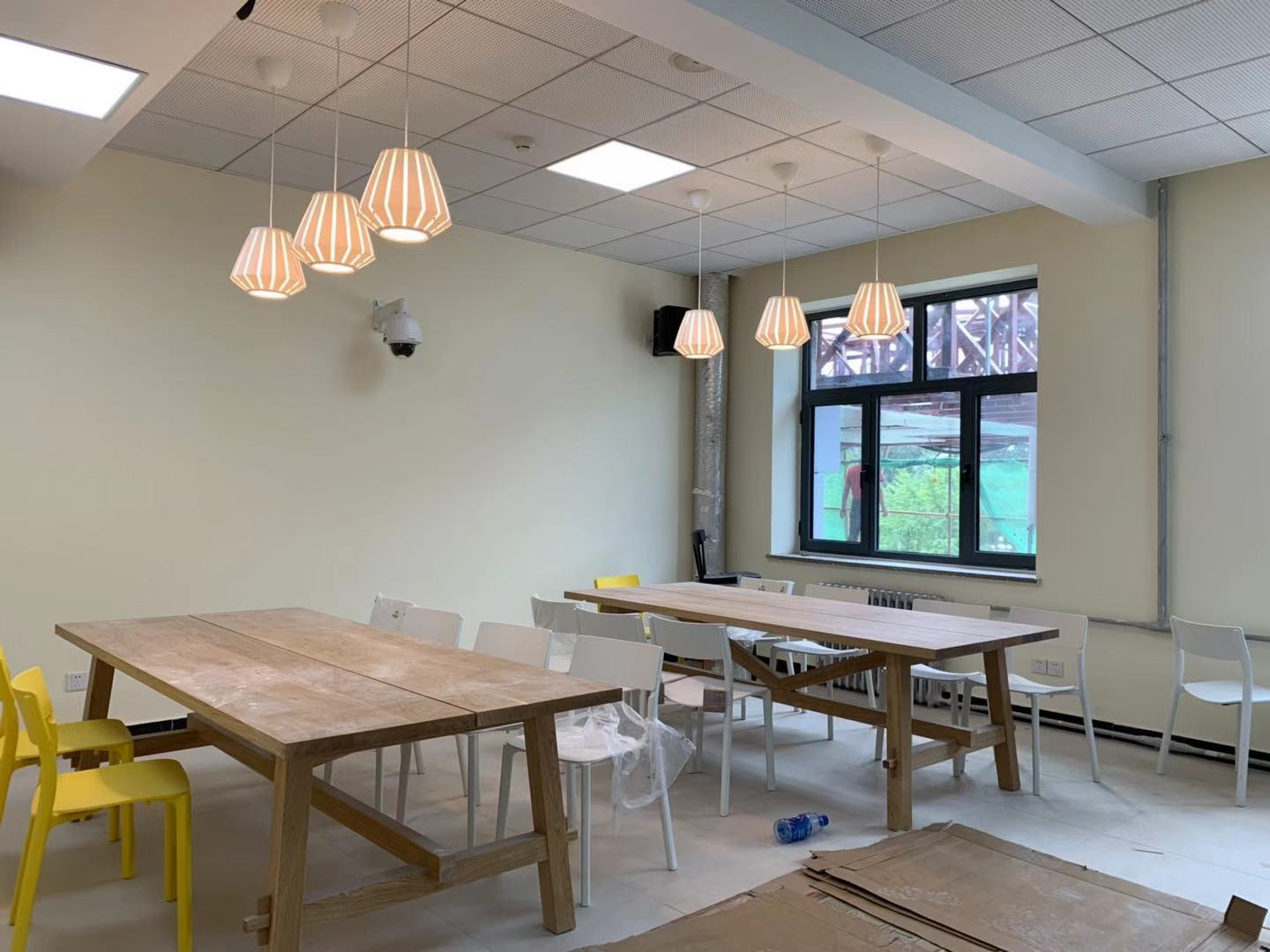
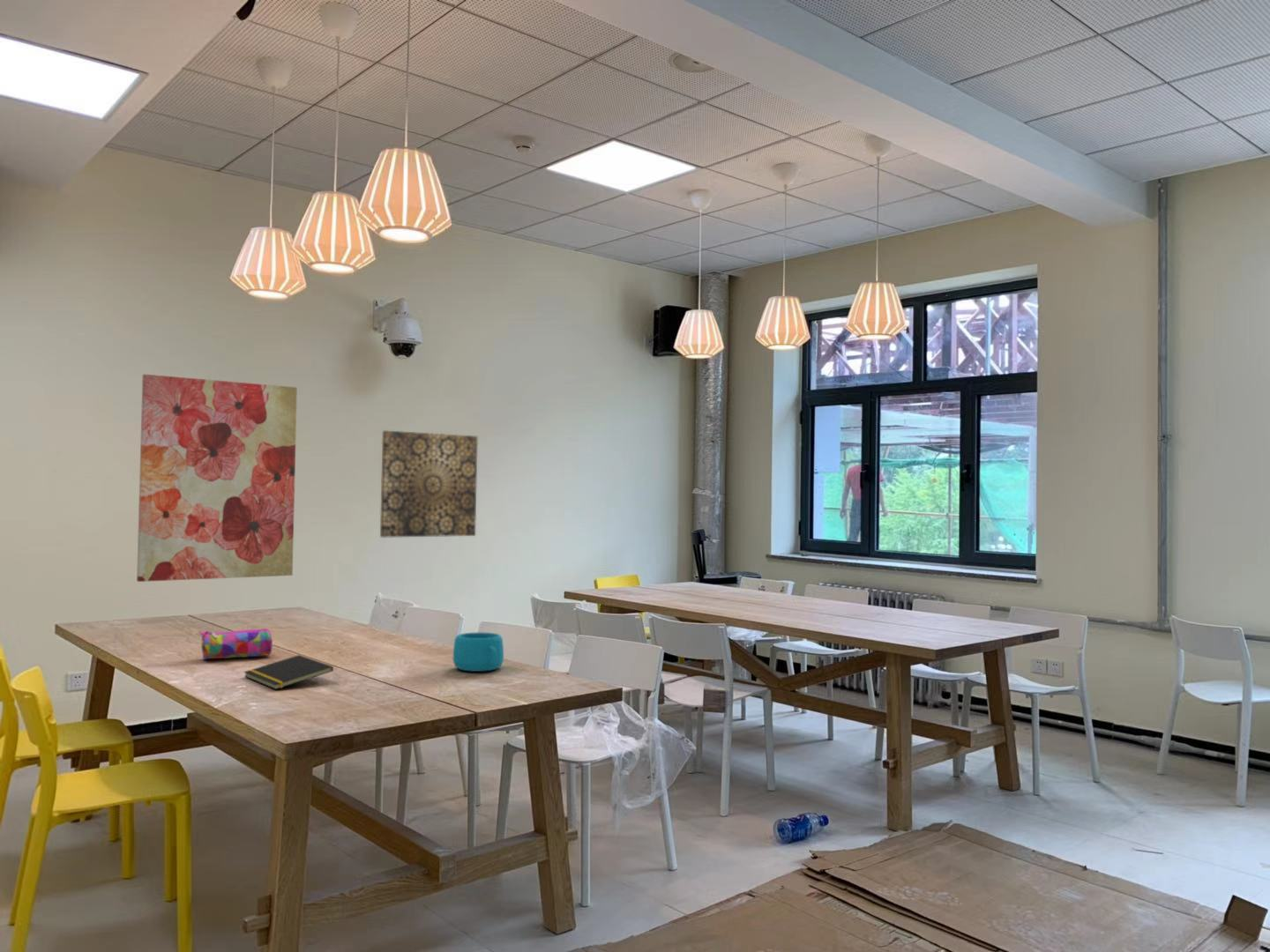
+ wall art [379,430,479,539]
+ cup [452,631,504,673]
+ notepad [243,654,334,690]
+ pencil case [198,628,273,660]
+ wall art [136,374,298,583]
